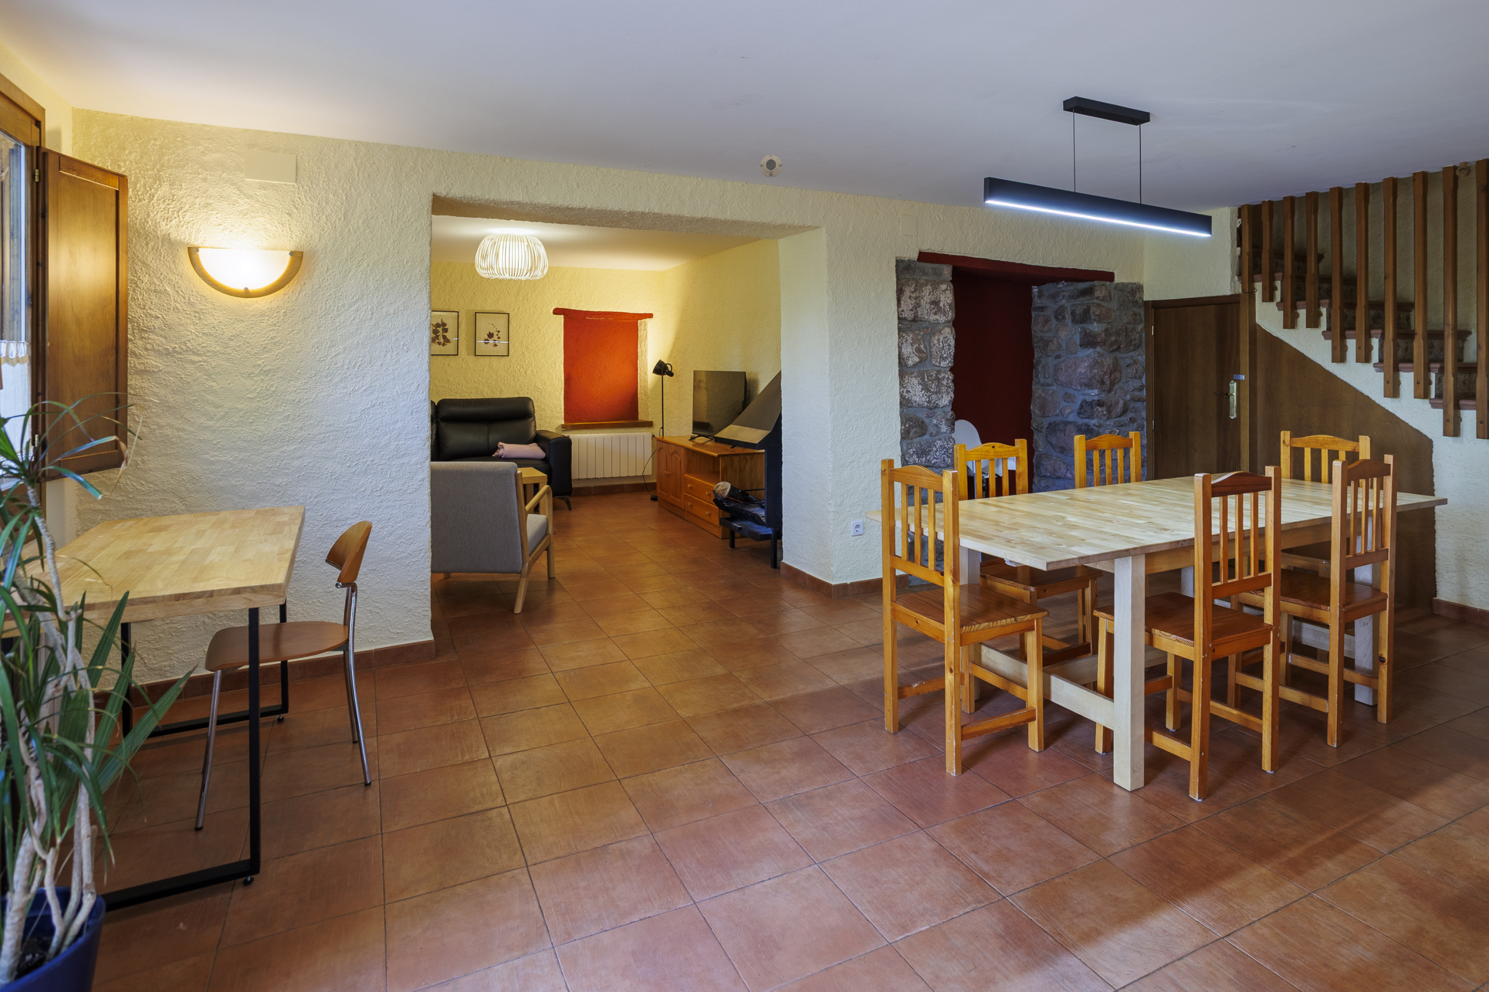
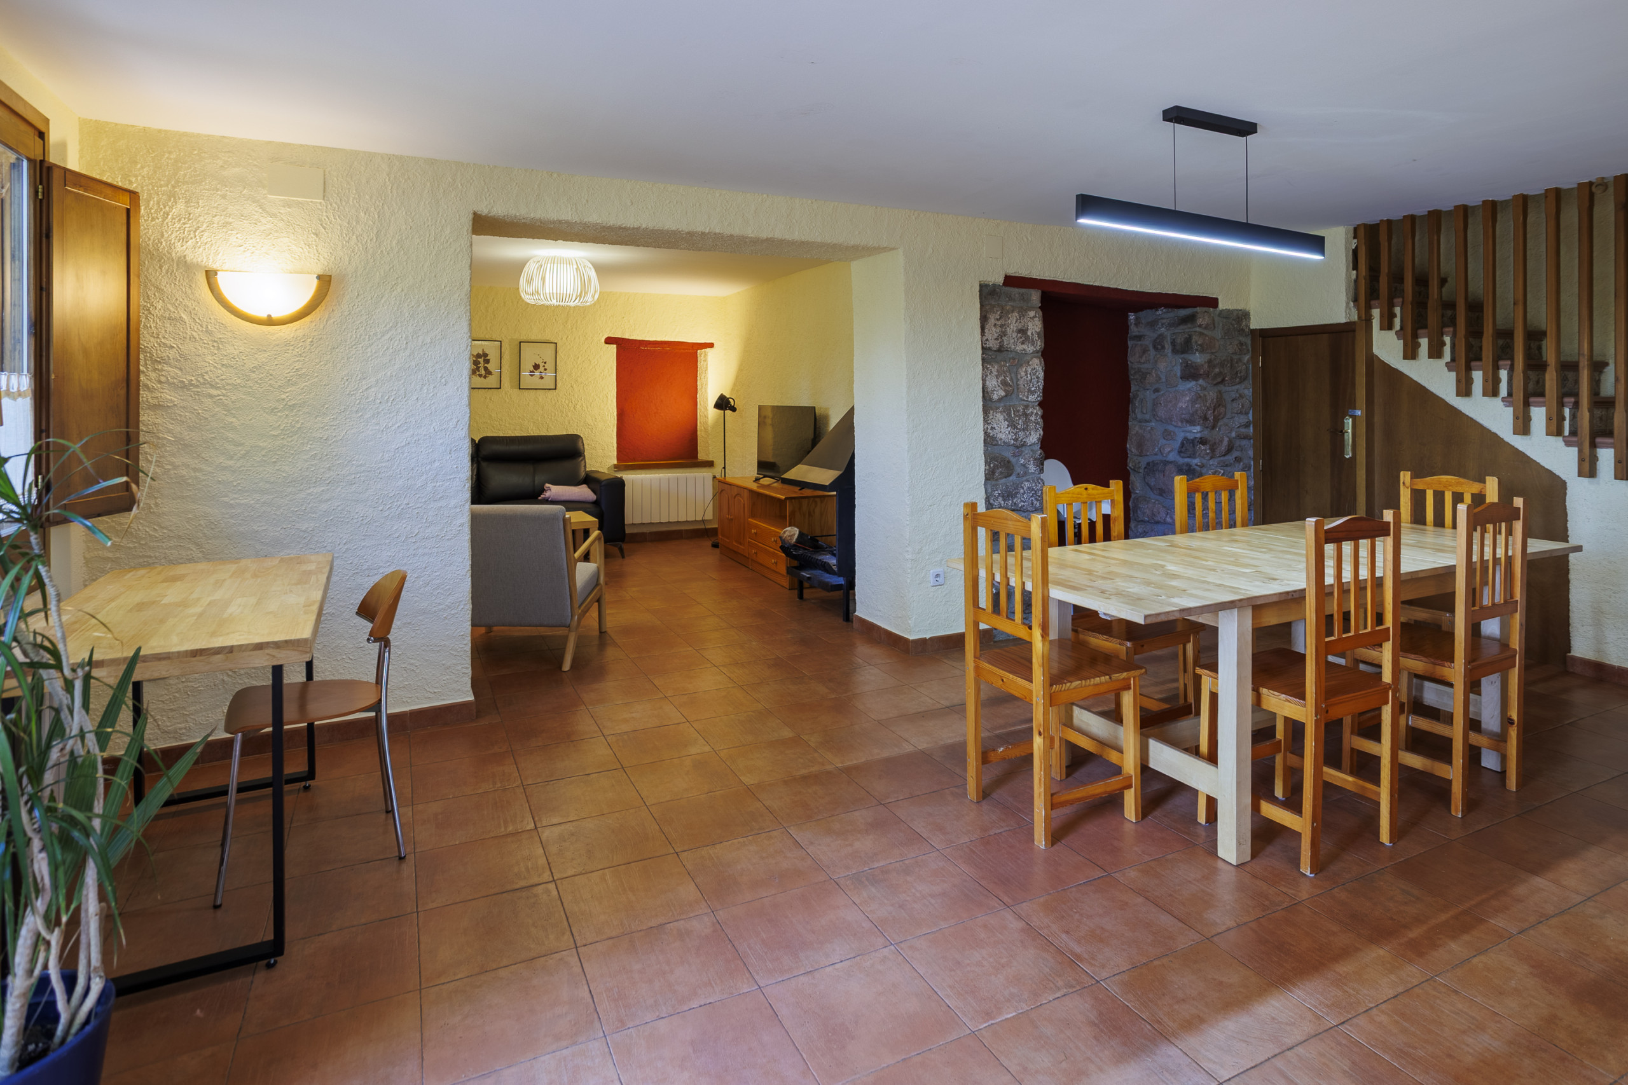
- smoke detector [760,155,782,178]
